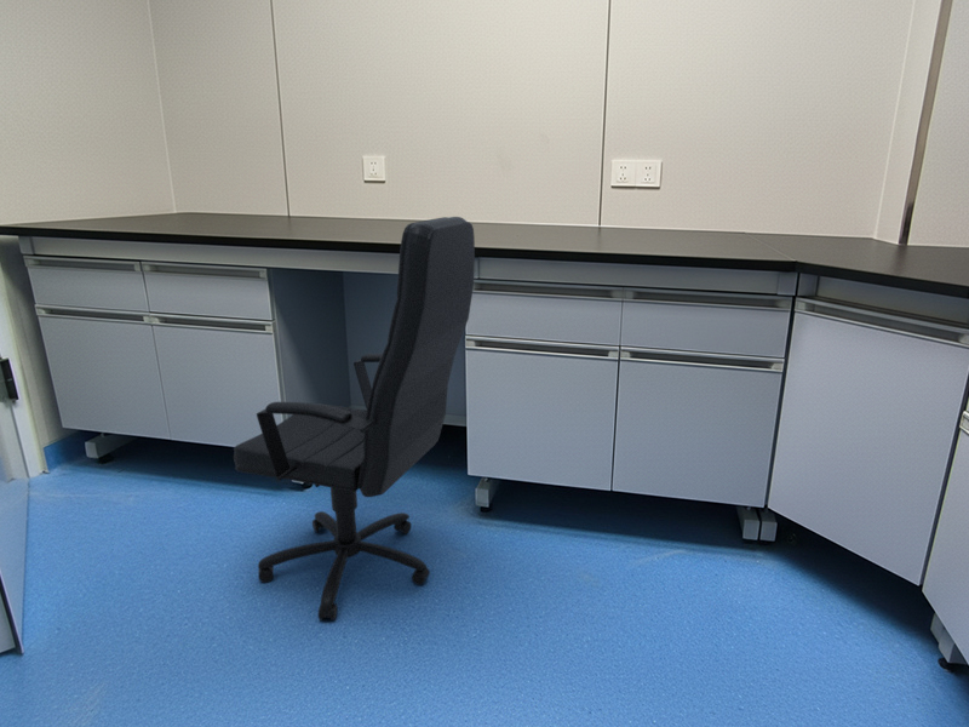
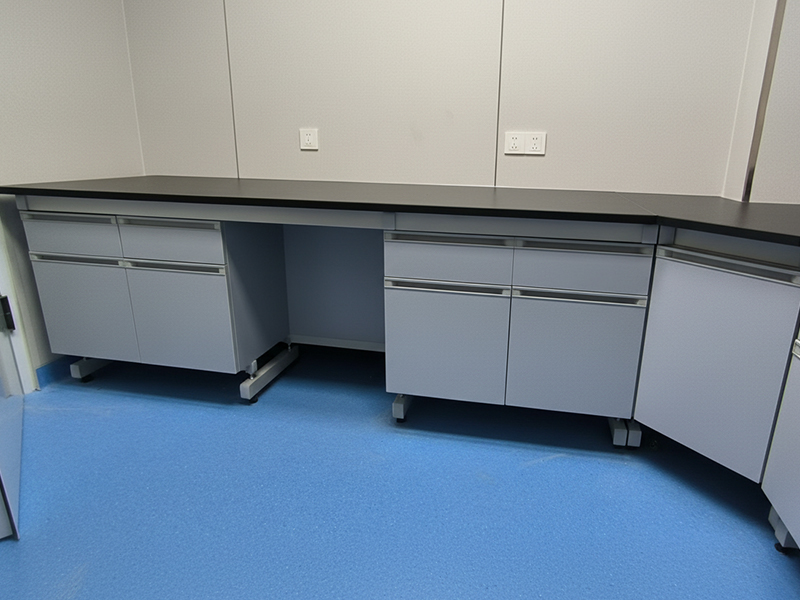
- office chair [233,216,476,622]
